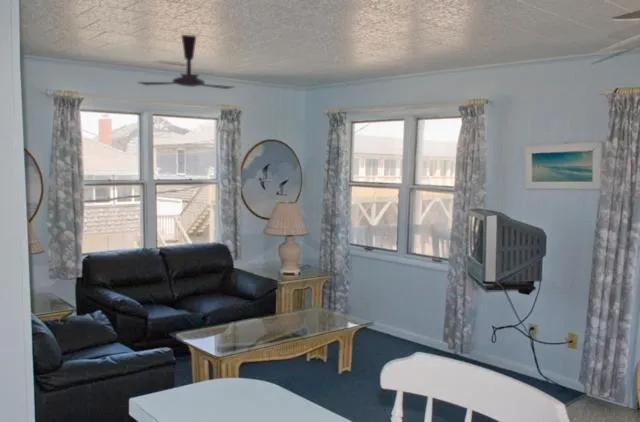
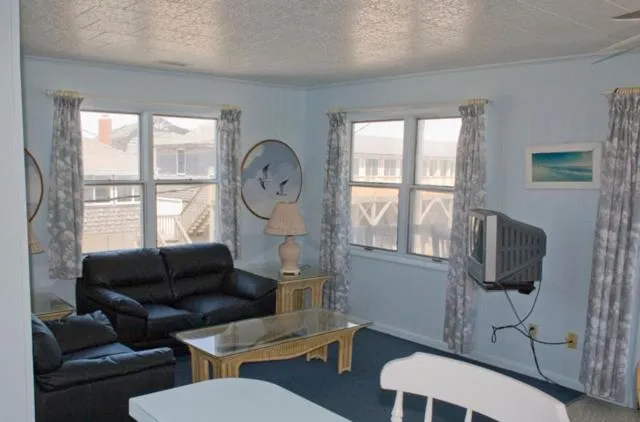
- ceiling fan [136,34,236,90]
